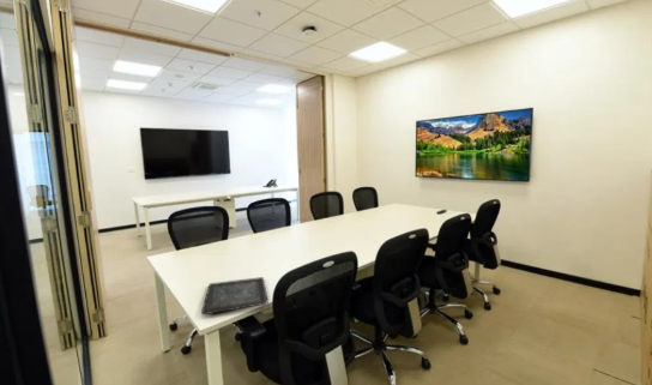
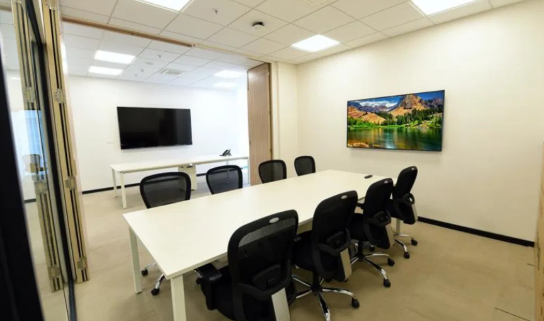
- tray [200,276,268,315]
